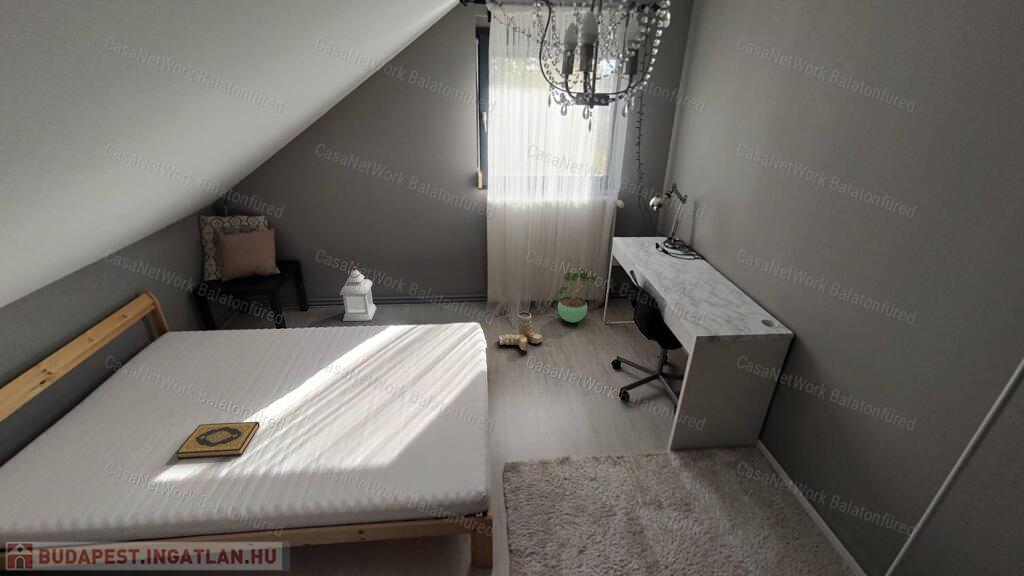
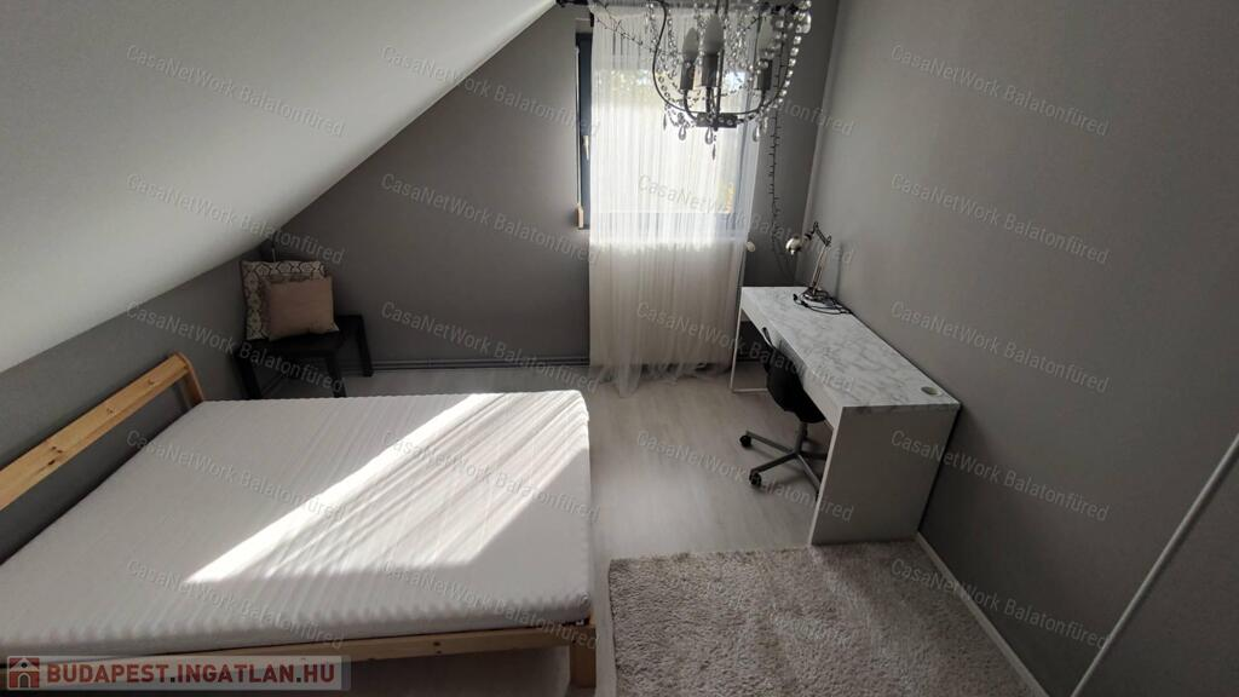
- potted plant [557,267,597,323]
- boots [498,311,543,351]
- lantern [339,265,377,322]
- hardback book [175,421,261,460]
